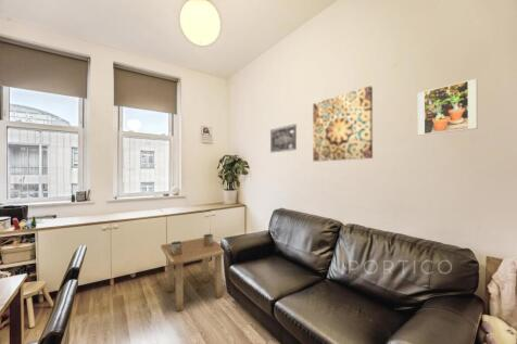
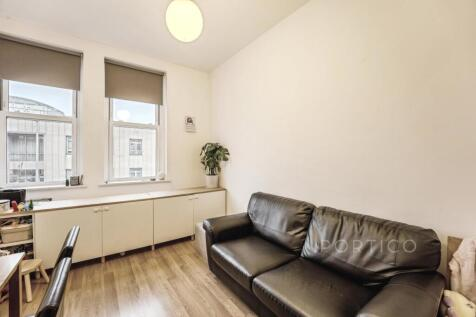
- wall art [312,85,374,163]
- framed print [417,78,479,137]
- side table [160,233,225,313]
- wall art [269,123,298,153]
